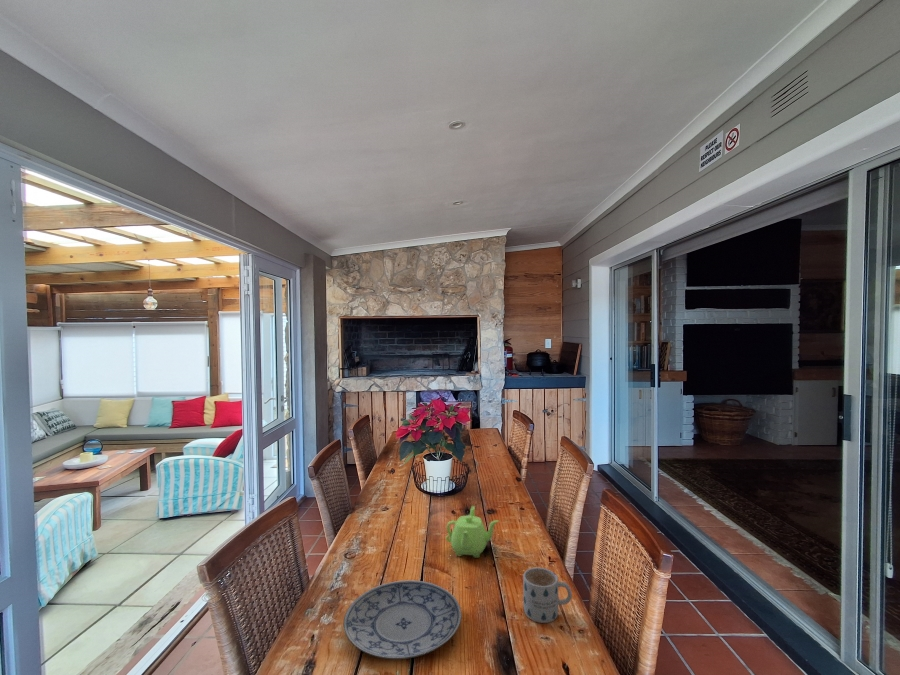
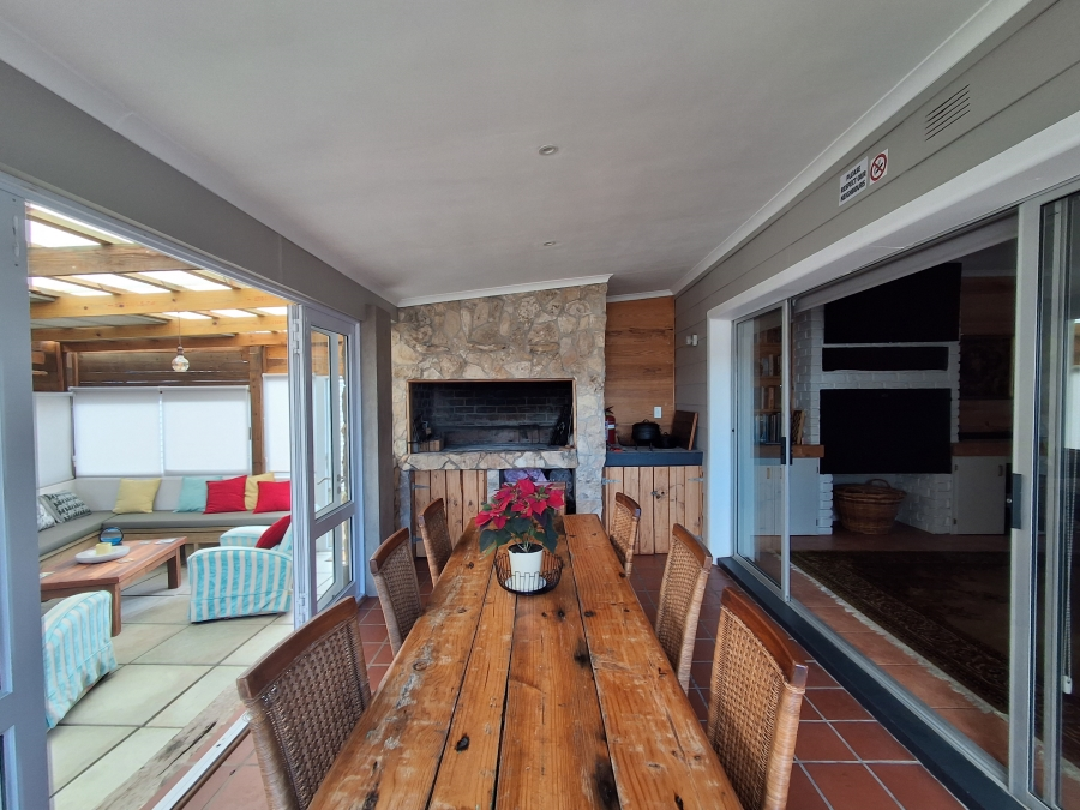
- plate [343,579,462,660]
- teapot [445,505,500,559]
- mug [522,567,573,624]
